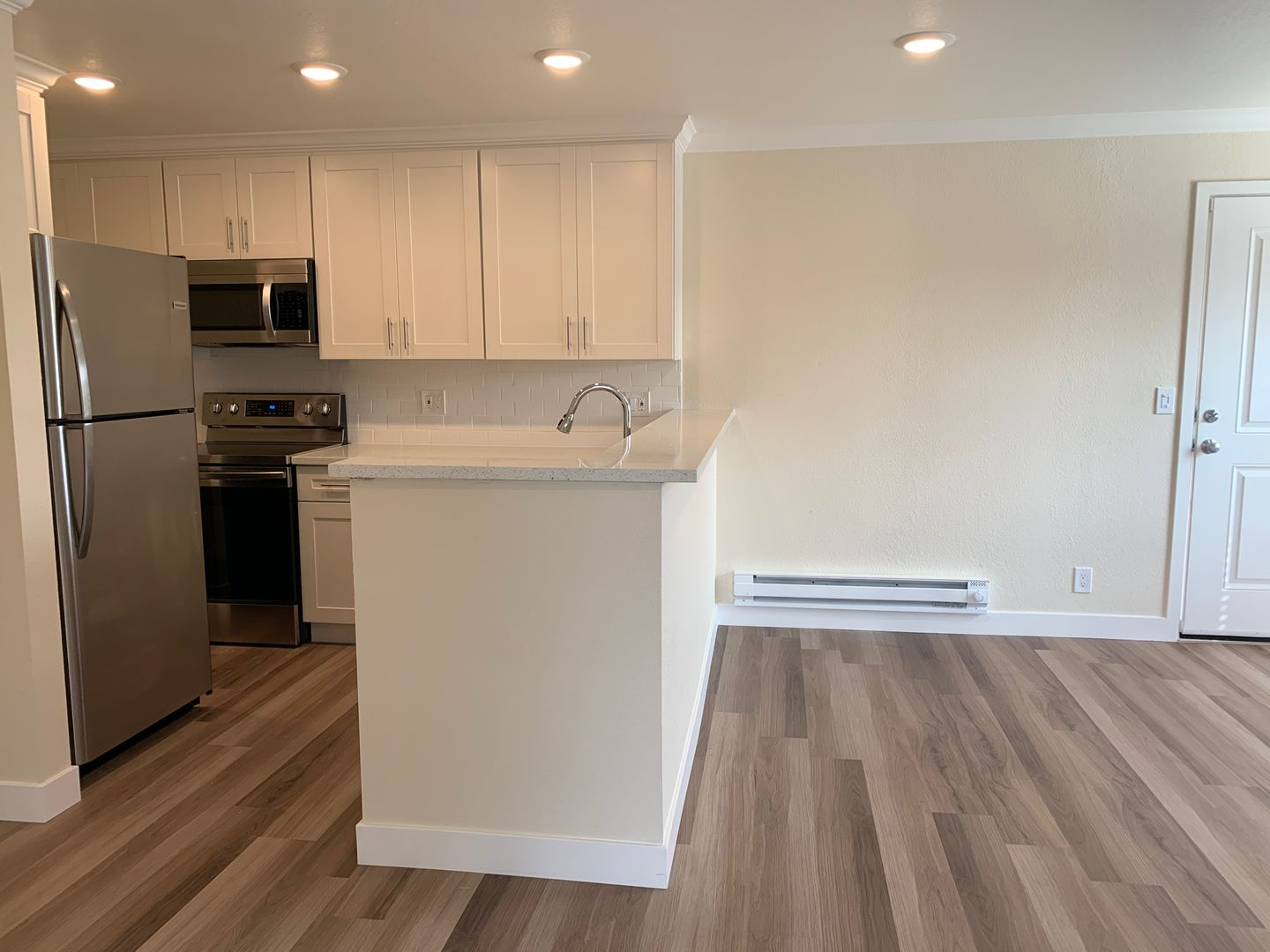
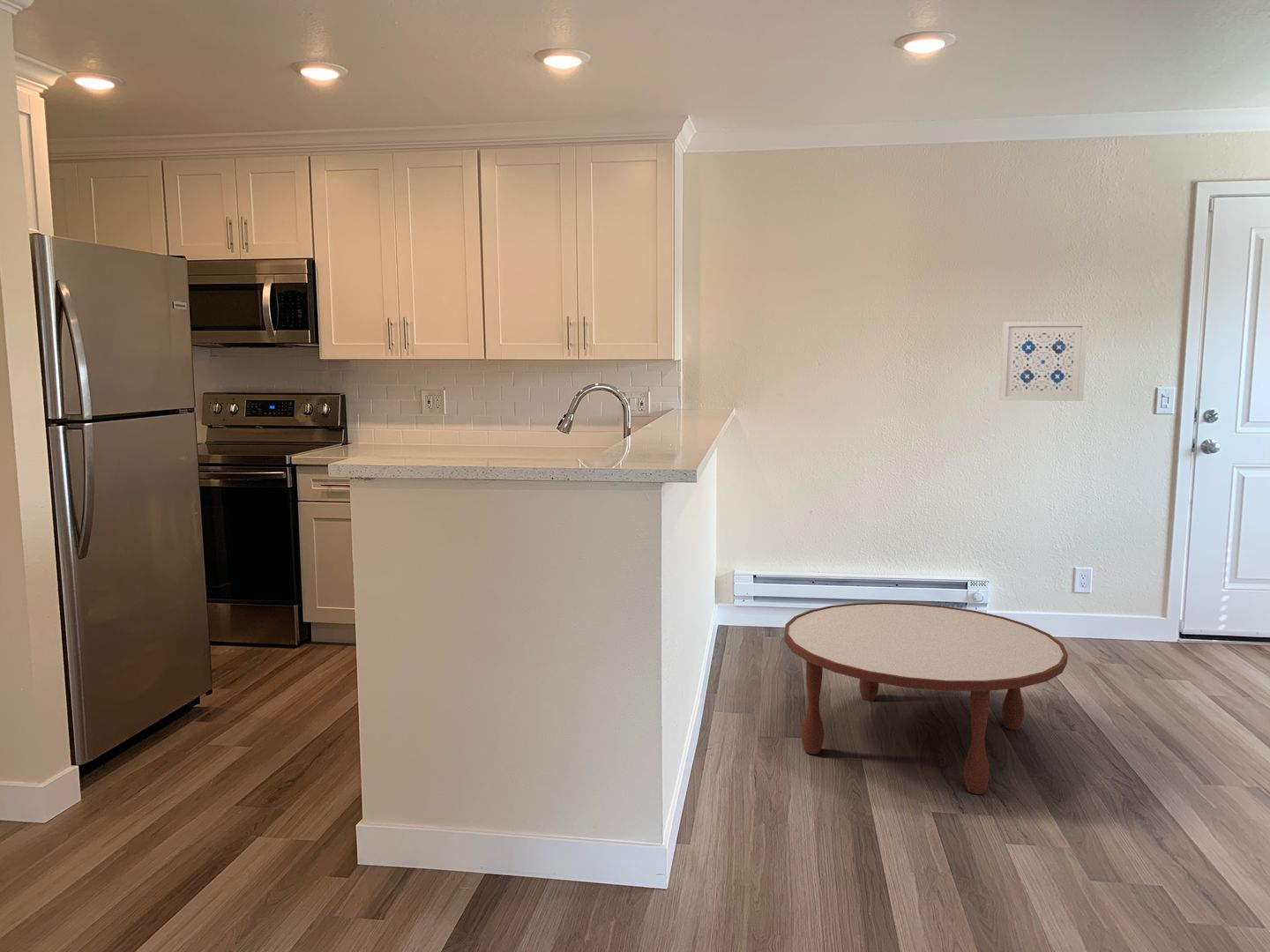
+ wall art [998,320,1088,402]
+ coffee table [783,601,1069,795]
